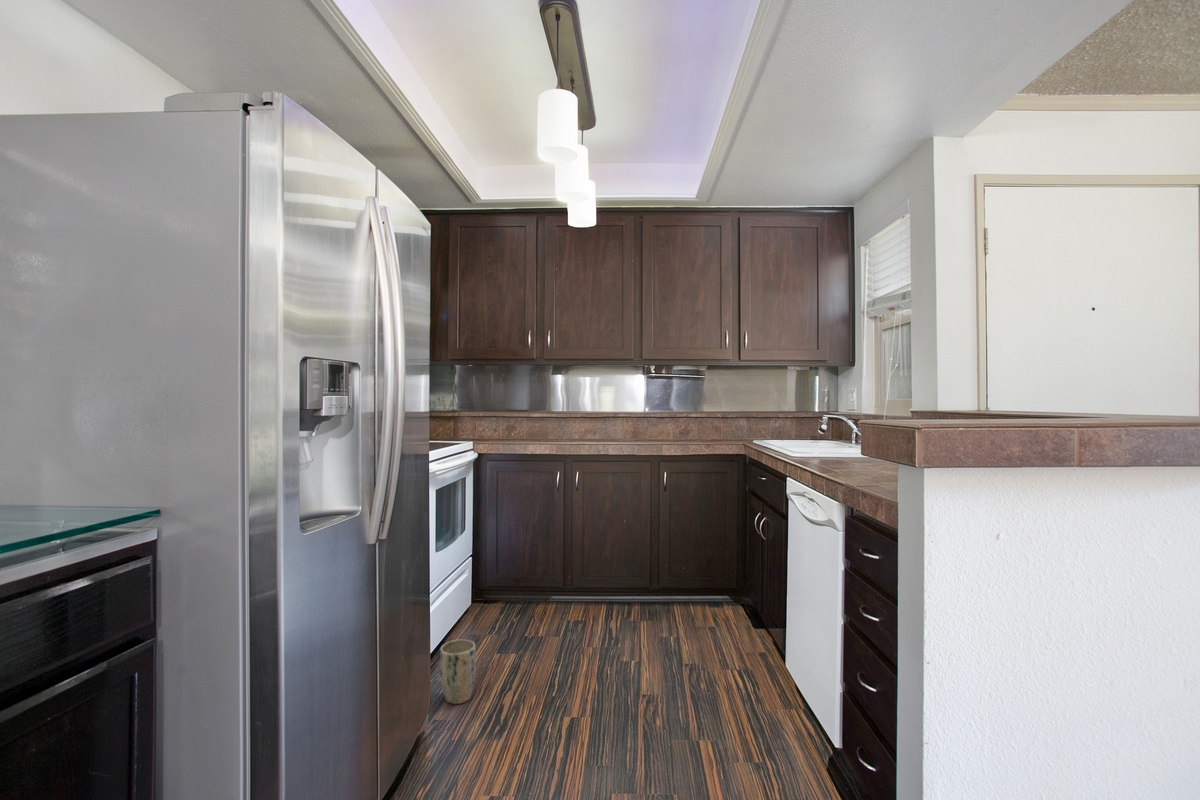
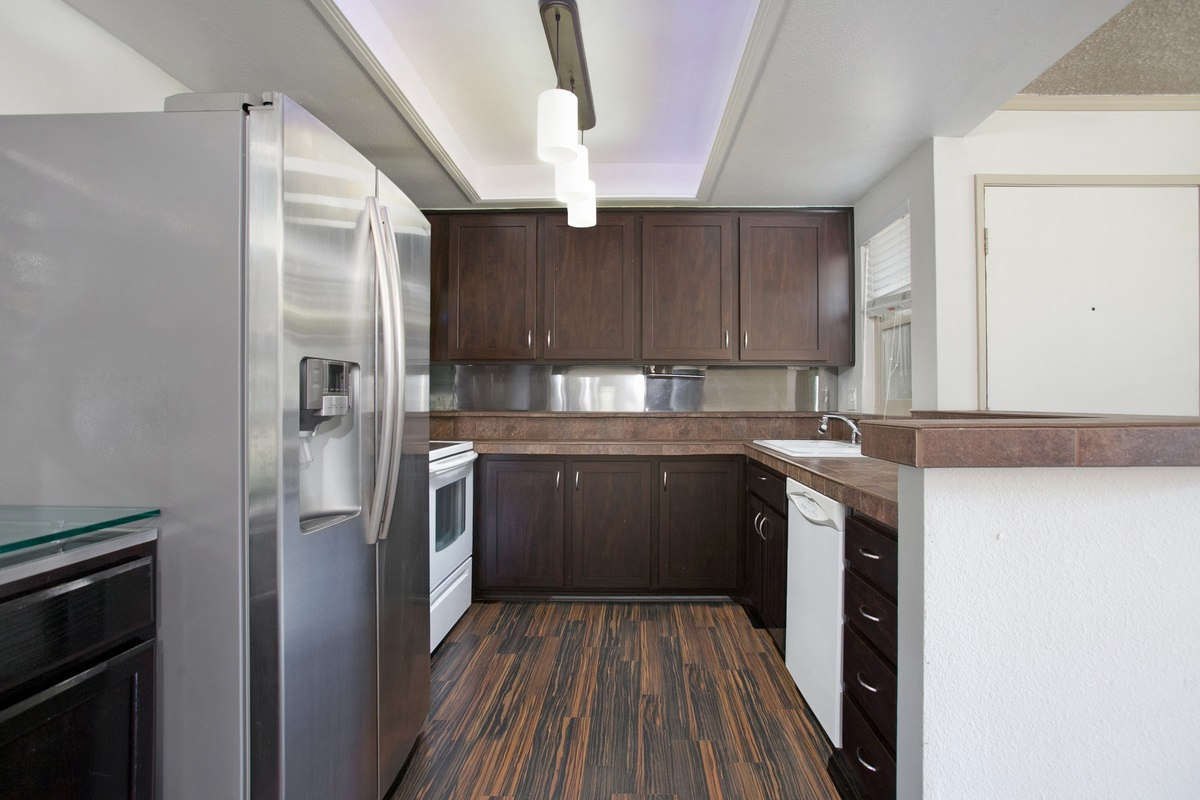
- plant pot [439,639,477,705]
